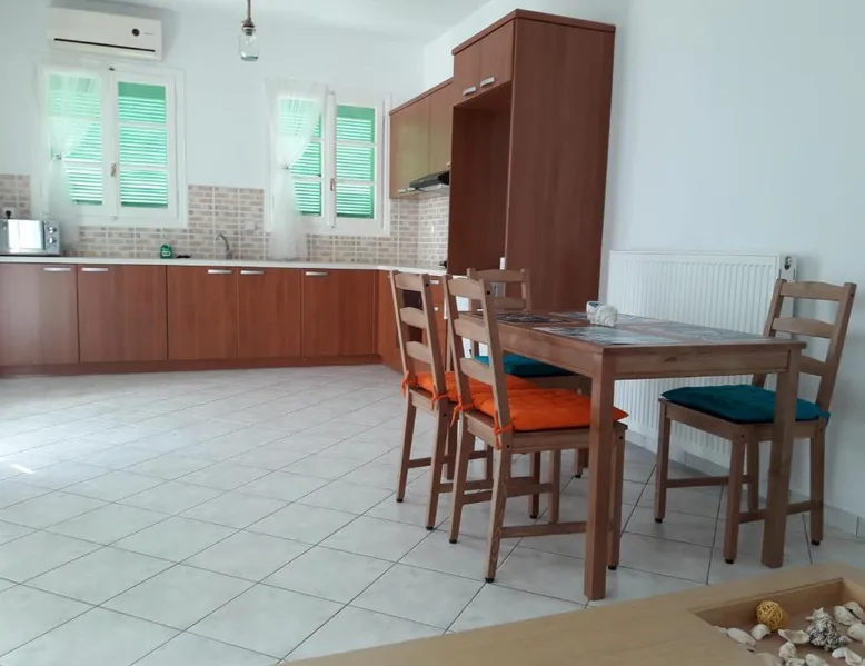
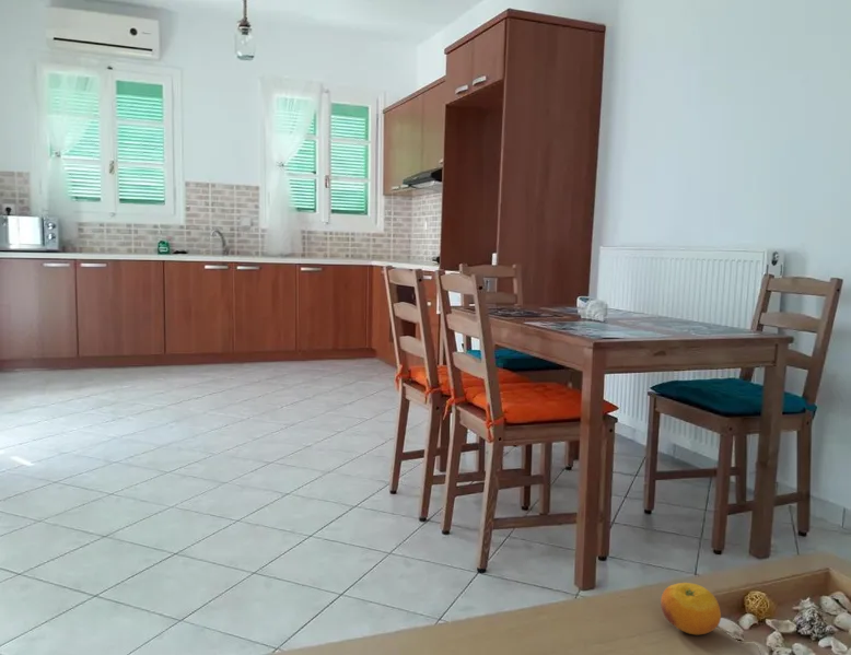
+ fruit [660,582,722,636]
